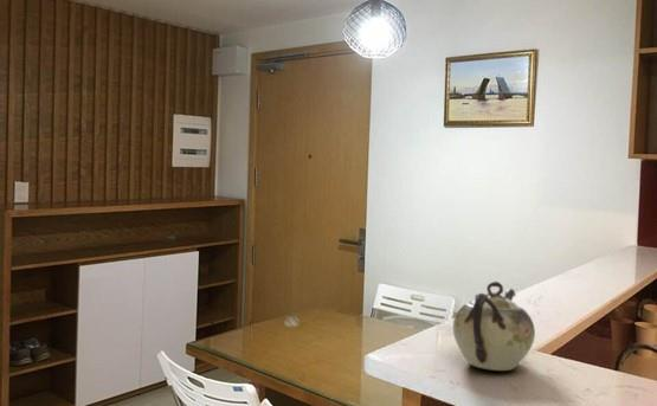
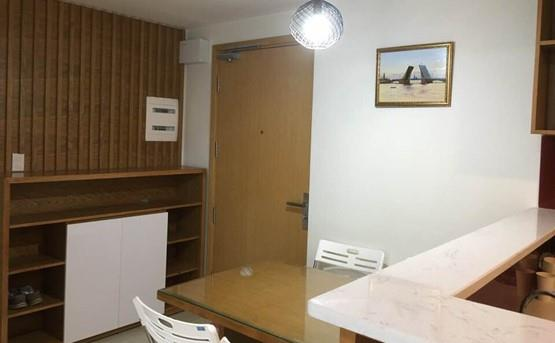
- teapot [452,281,536,372]
